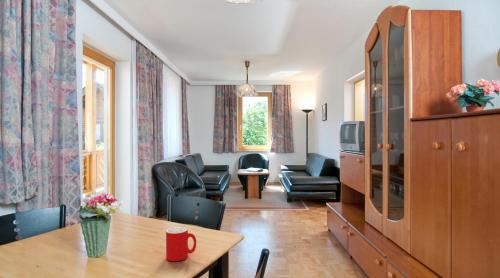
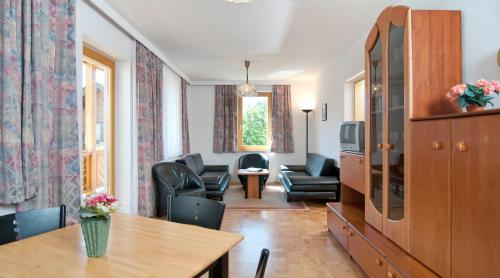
- cup [165,226,197,262]
